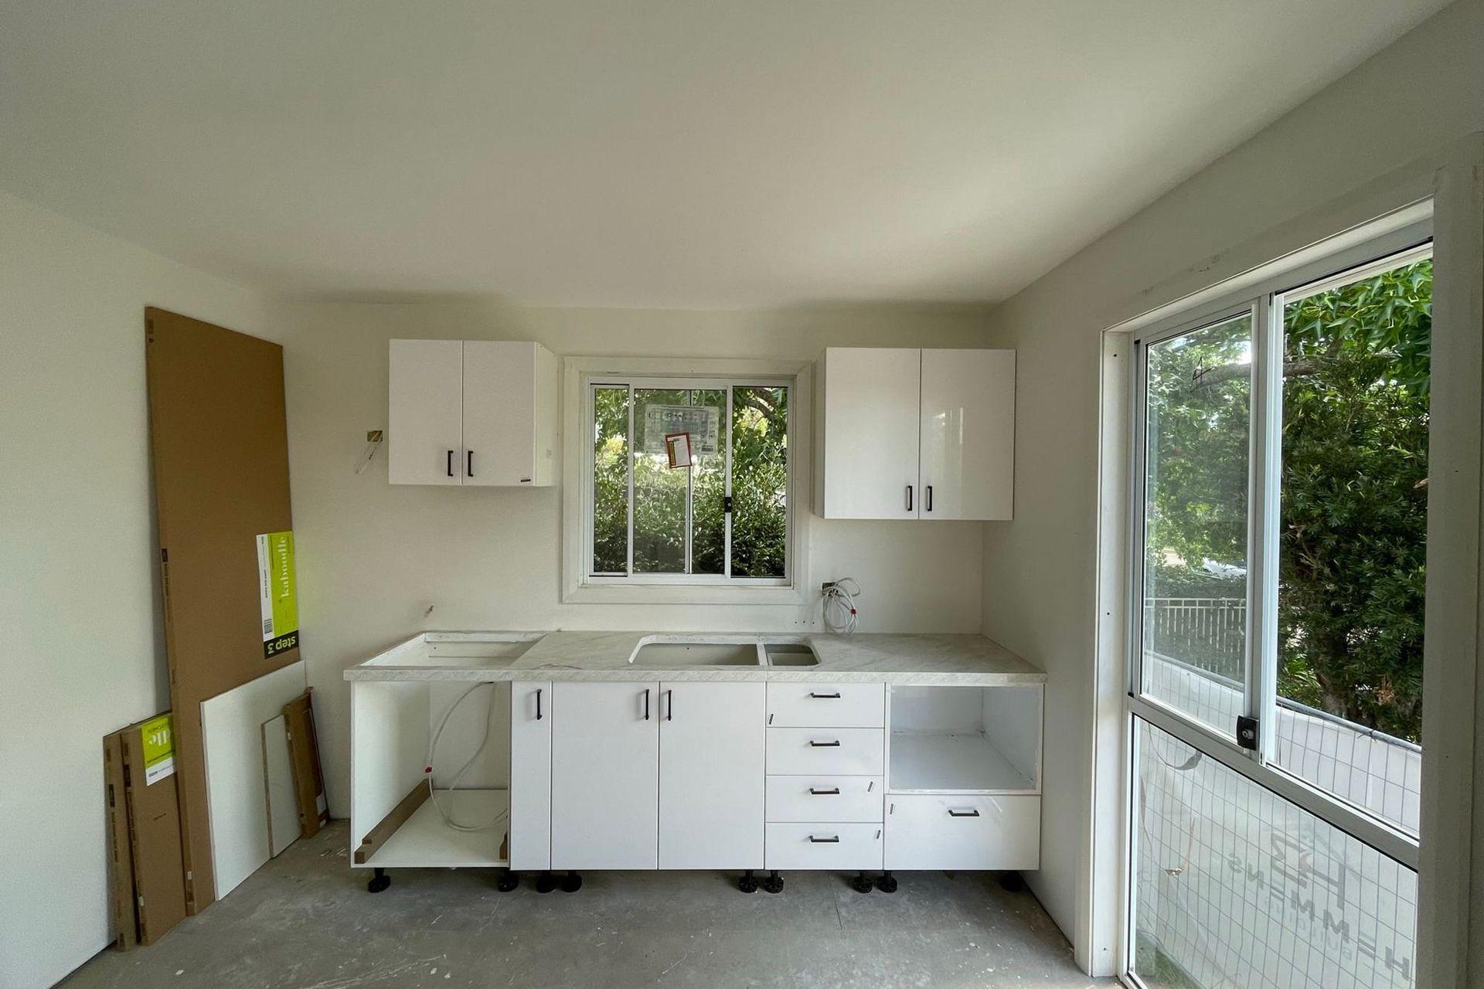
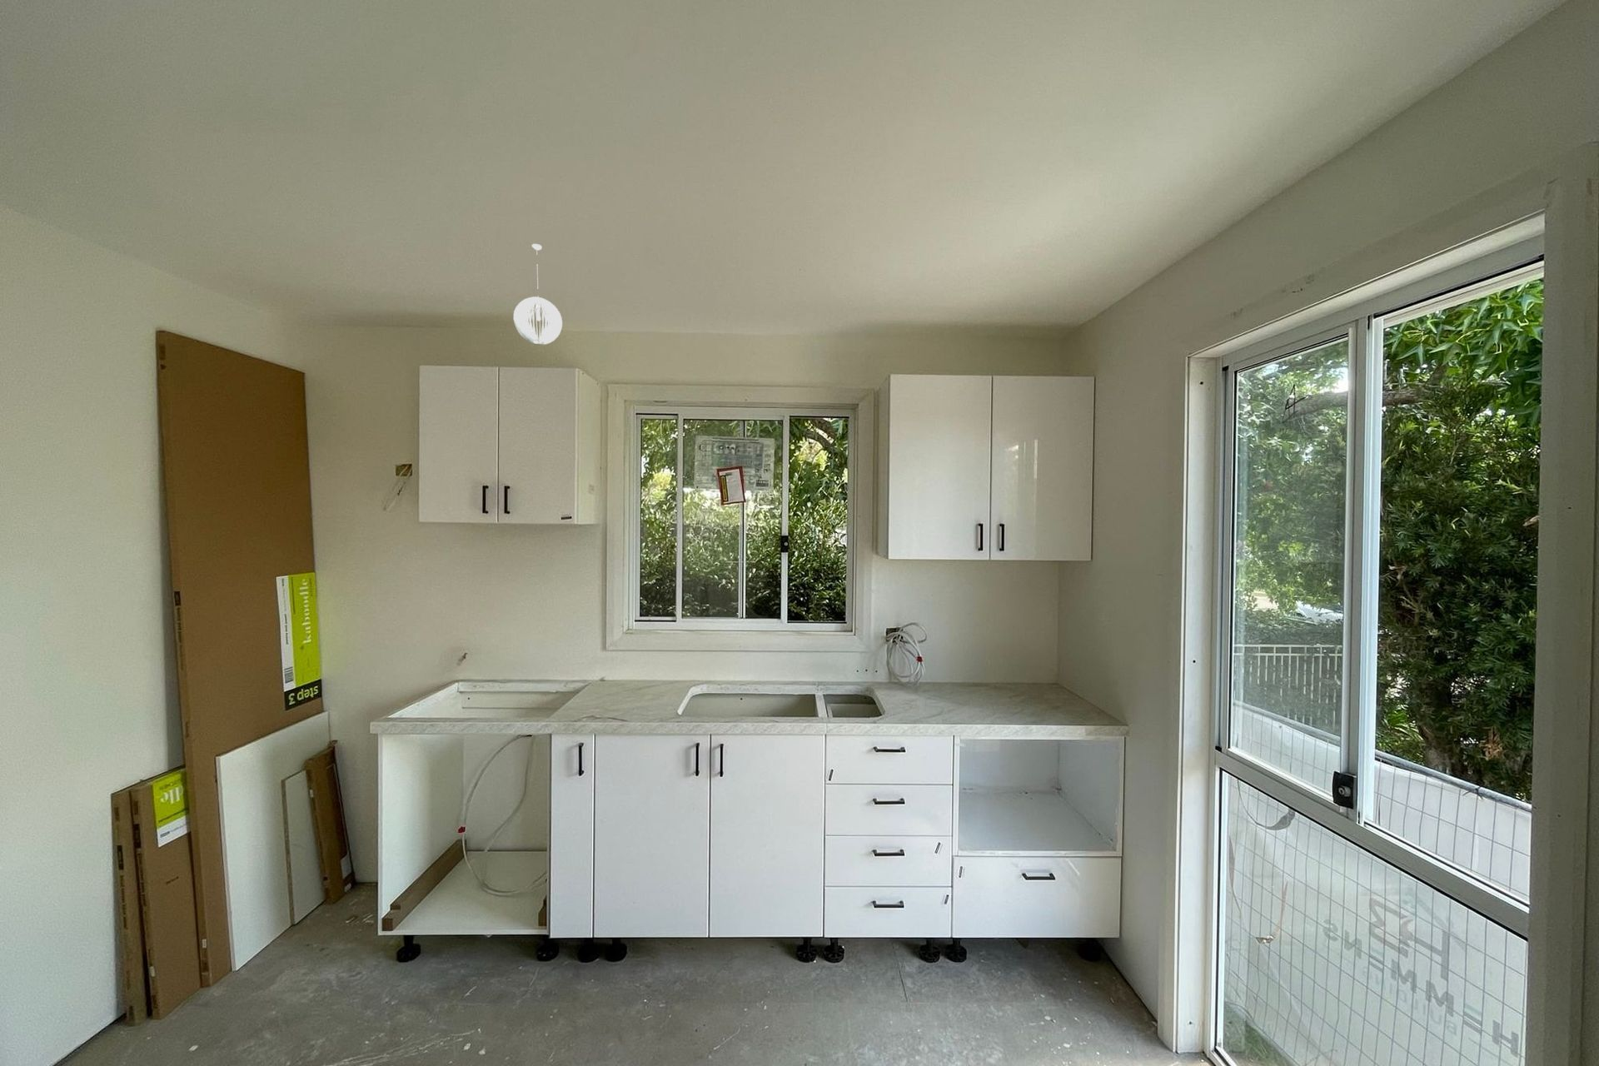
+ pendant light [513,243,563,345]
